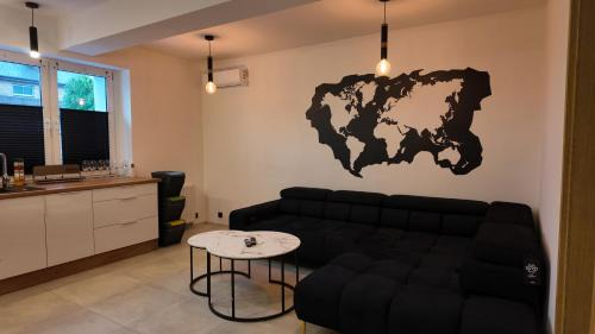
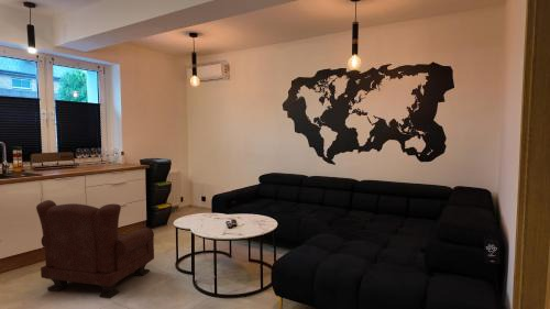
+ armchair [35,199,155,299]
